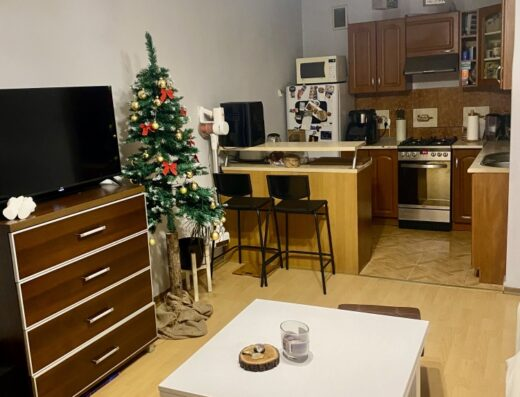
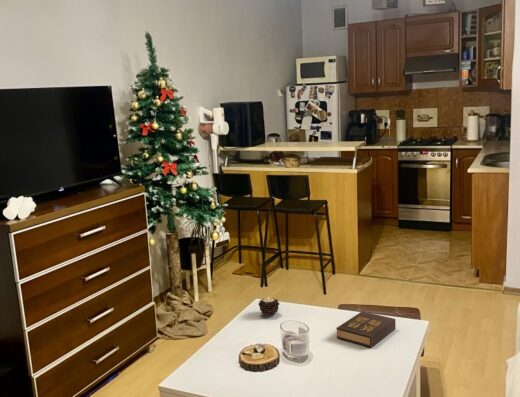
+ hardback book [336,310,397,349]
+ candle [258,296,281,318]
